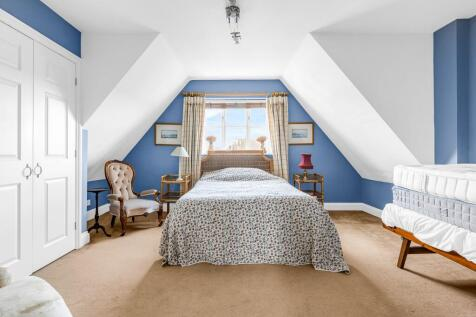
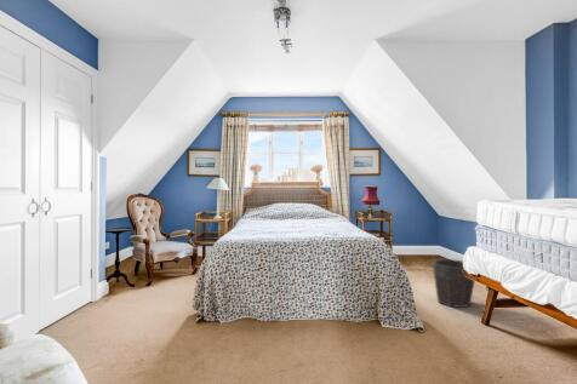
+ waste bin [430,258,475,309]
